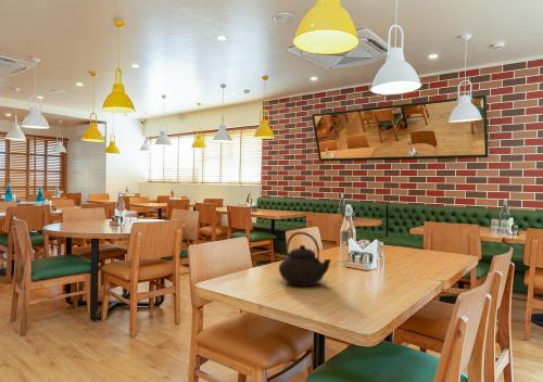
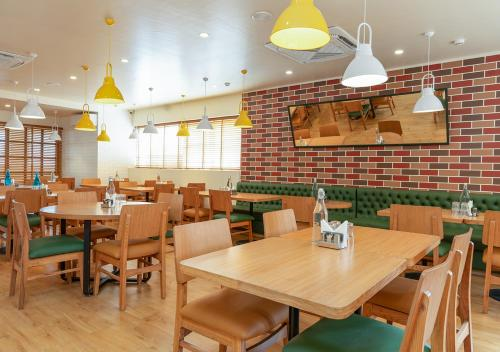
- teapot [278,231,332,288]
